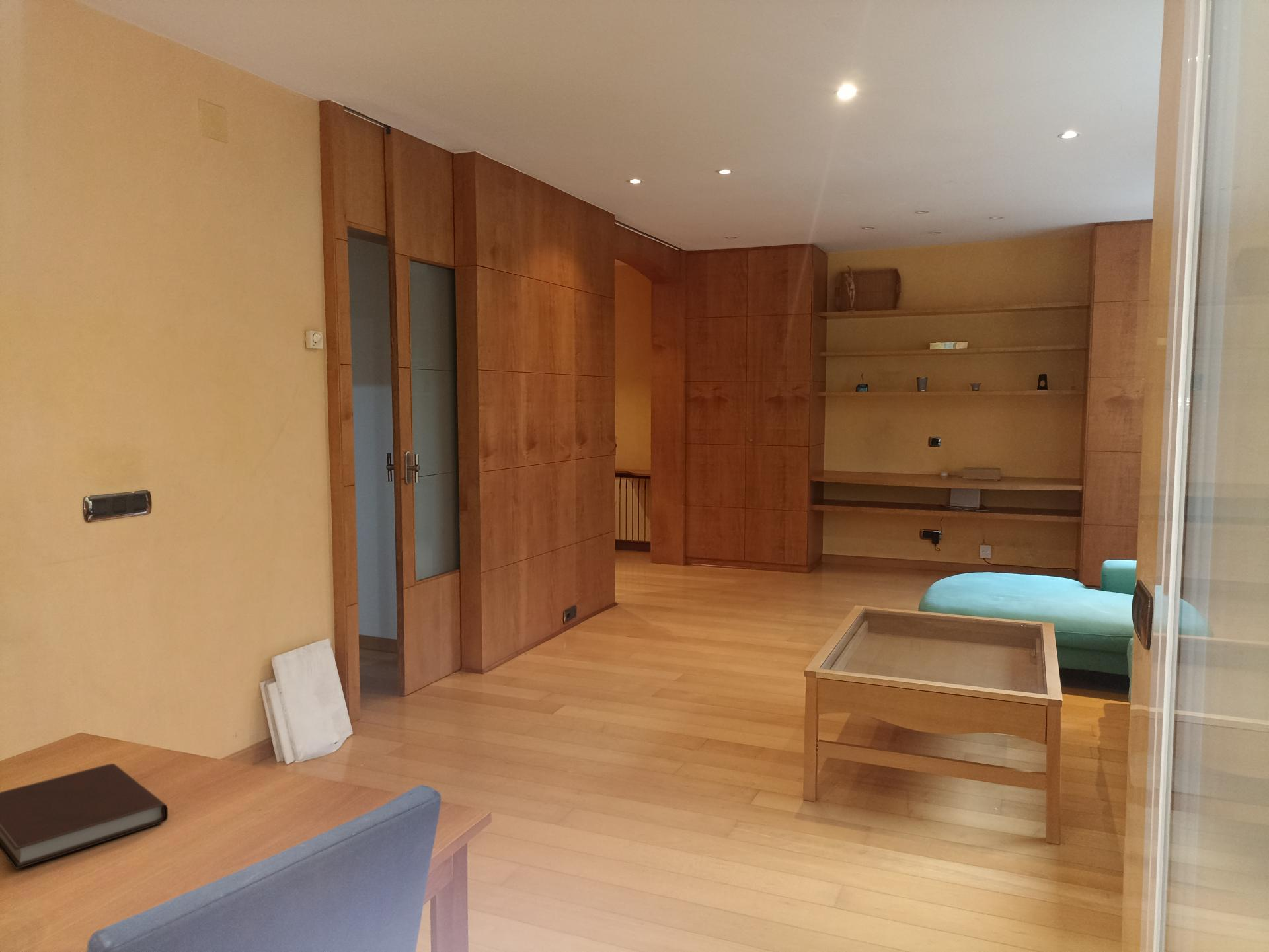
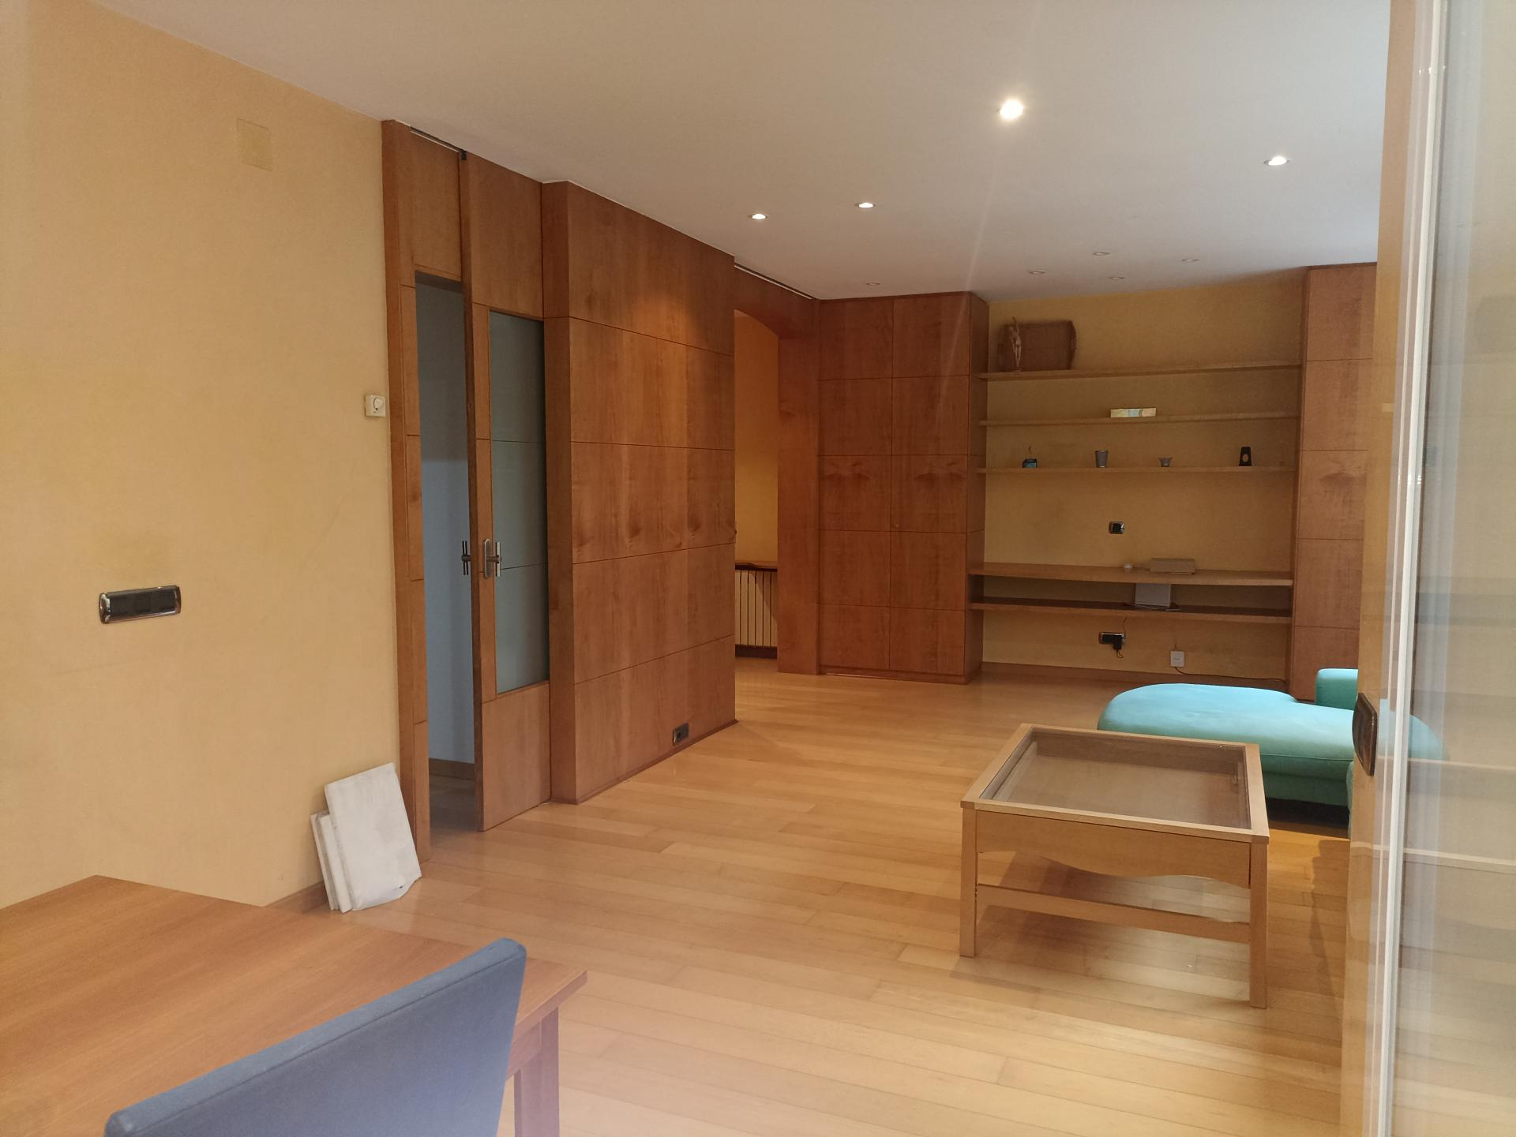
- notebook [0,763,169,870]
